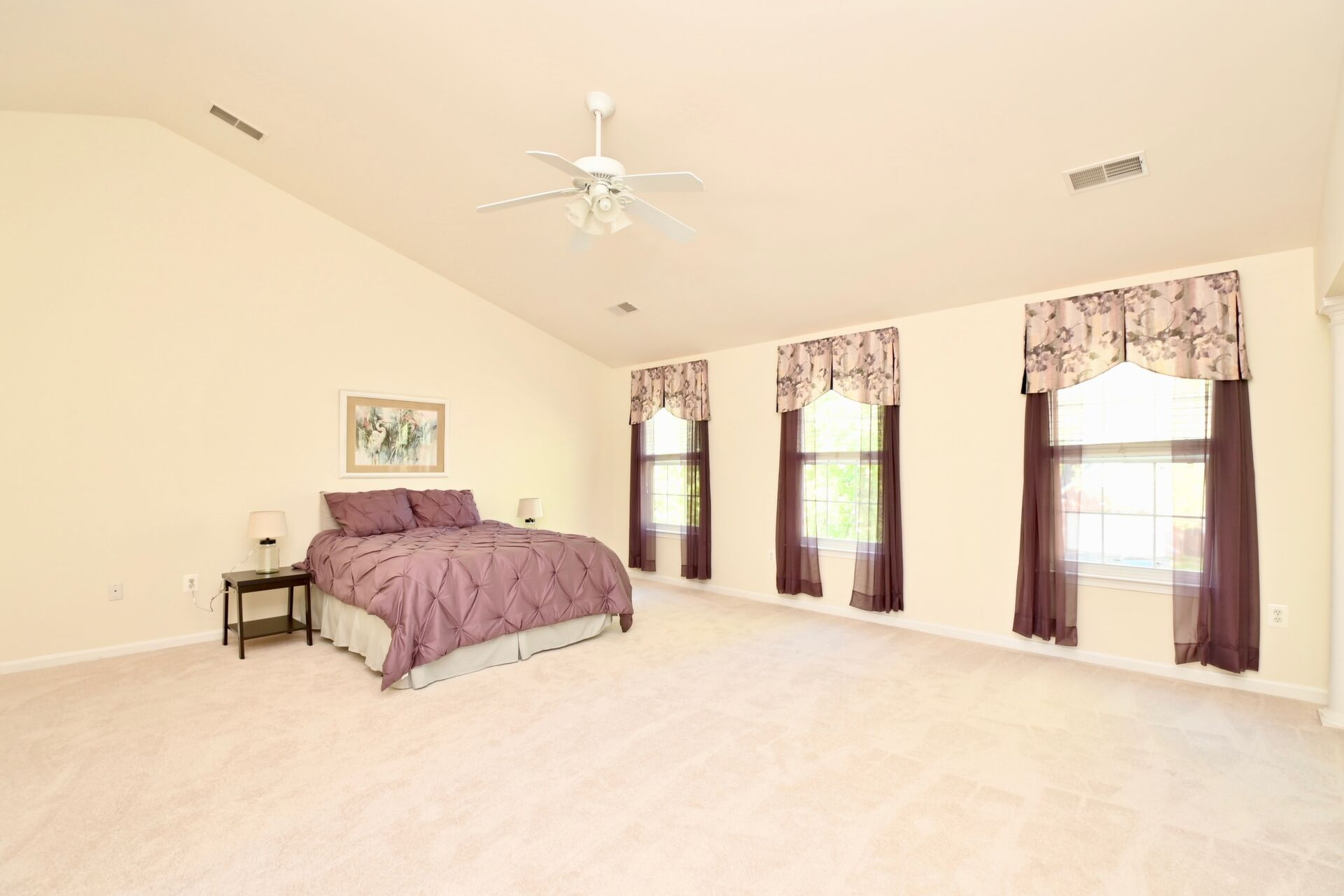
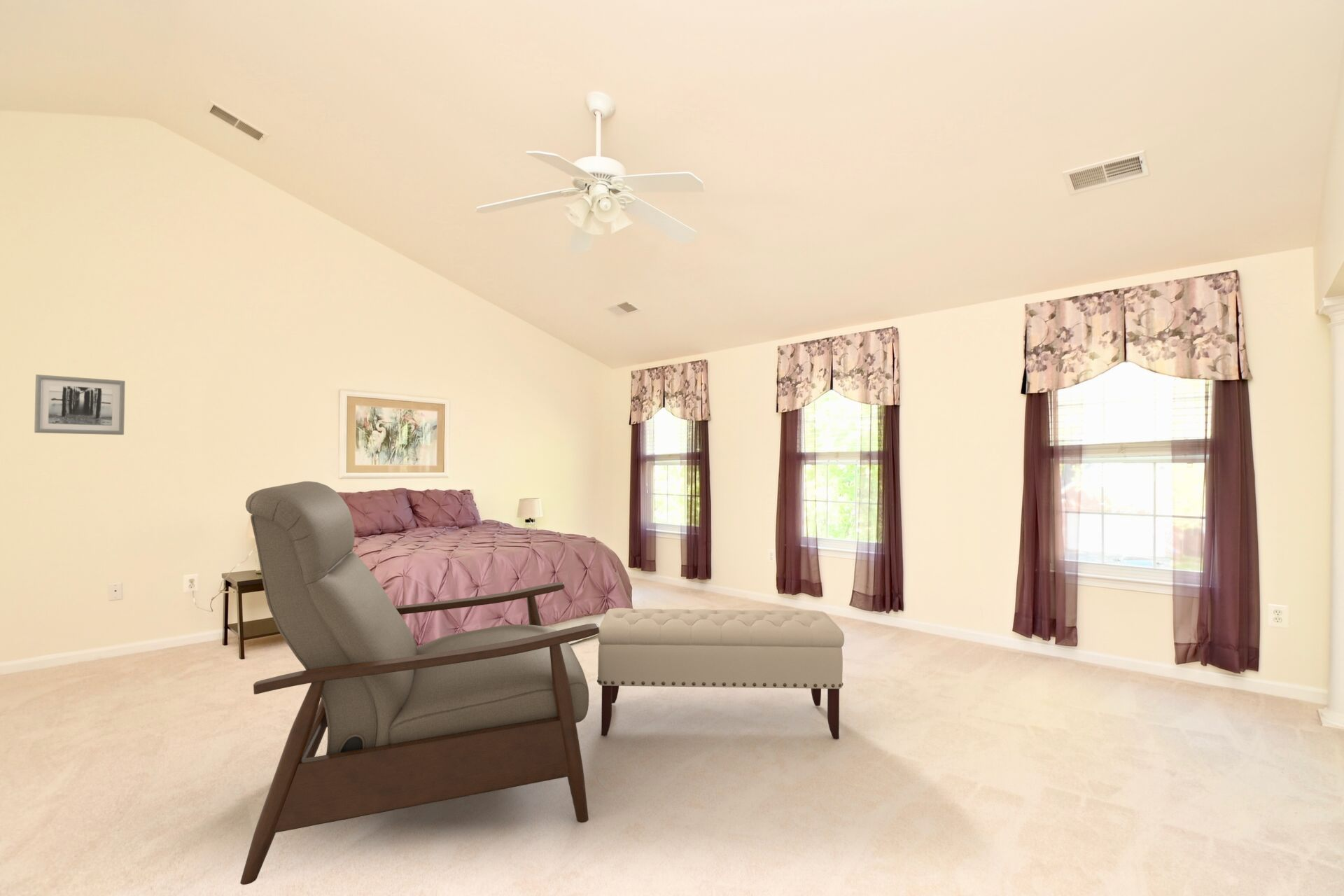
+ chair [239,481,599,886]
+ bench [596,608,845,740]
+ wall art [34,374,126,435]
